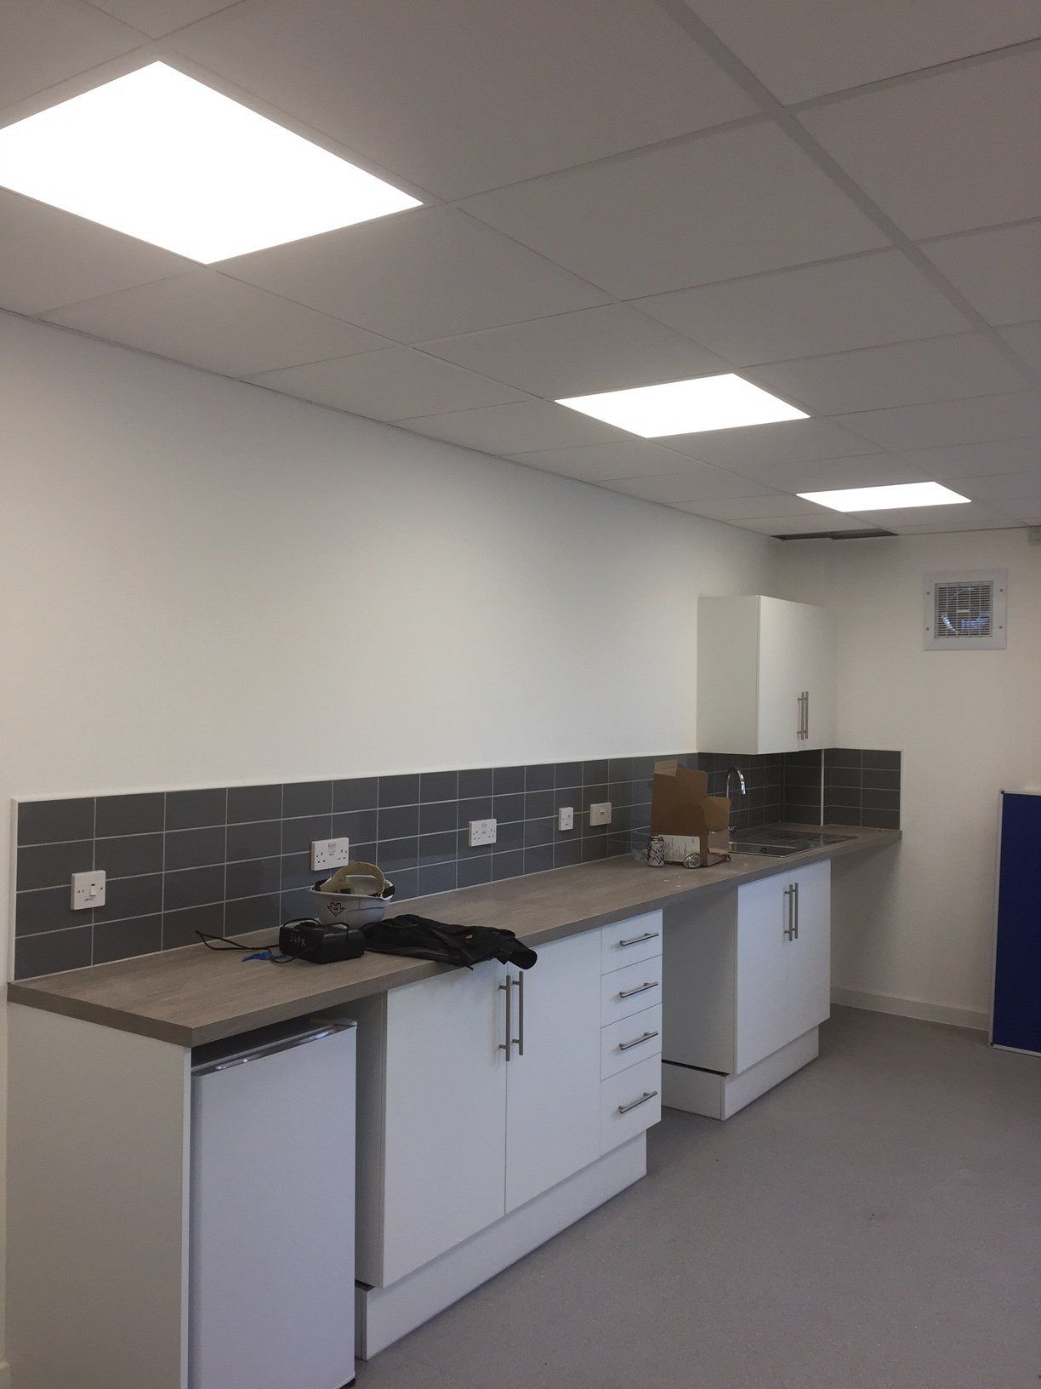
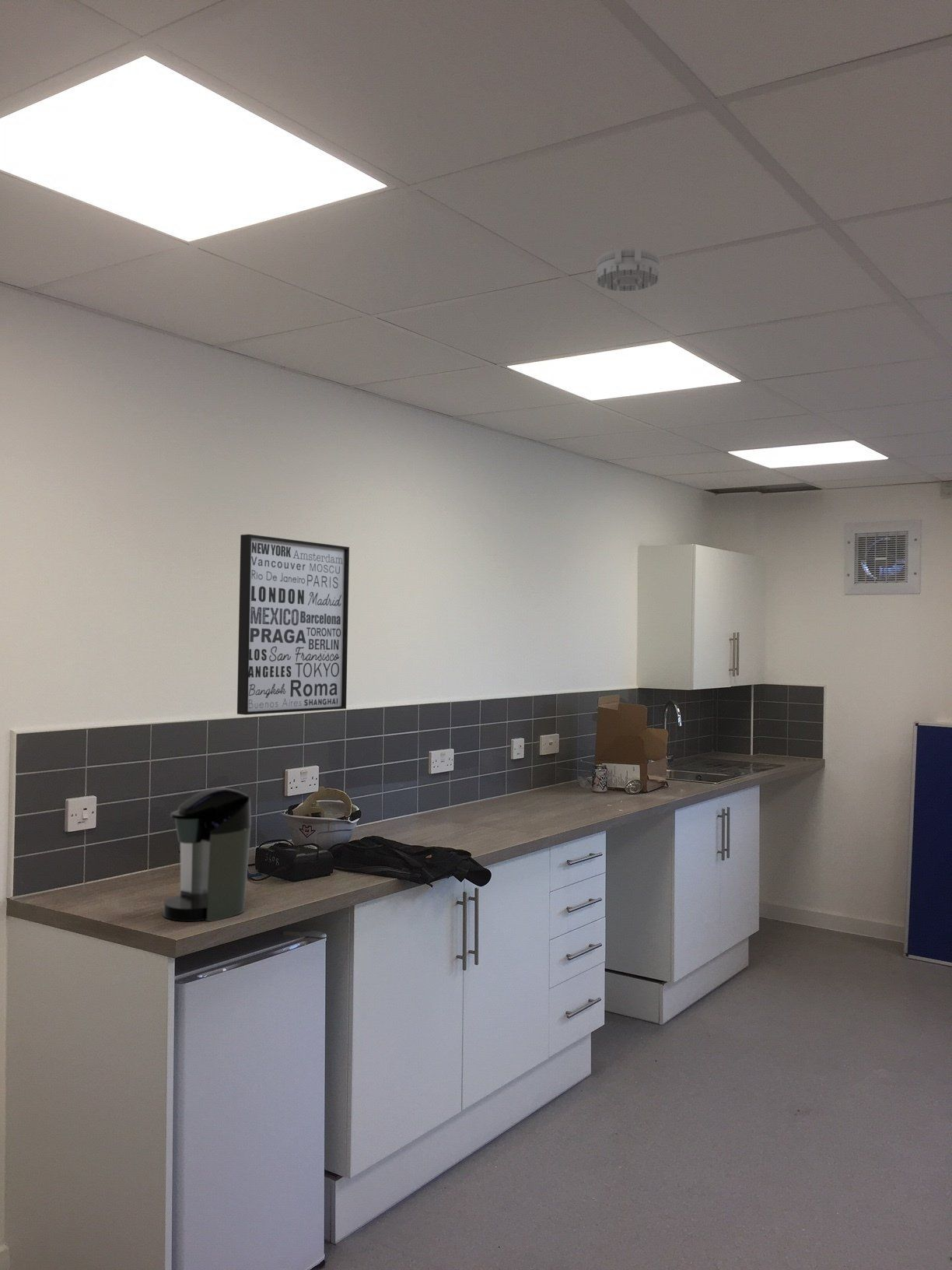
+ smoke detector [595,247,660,293]
+ wall art [236,534,350,716]
+ coffee maker [163,787,252,922]
